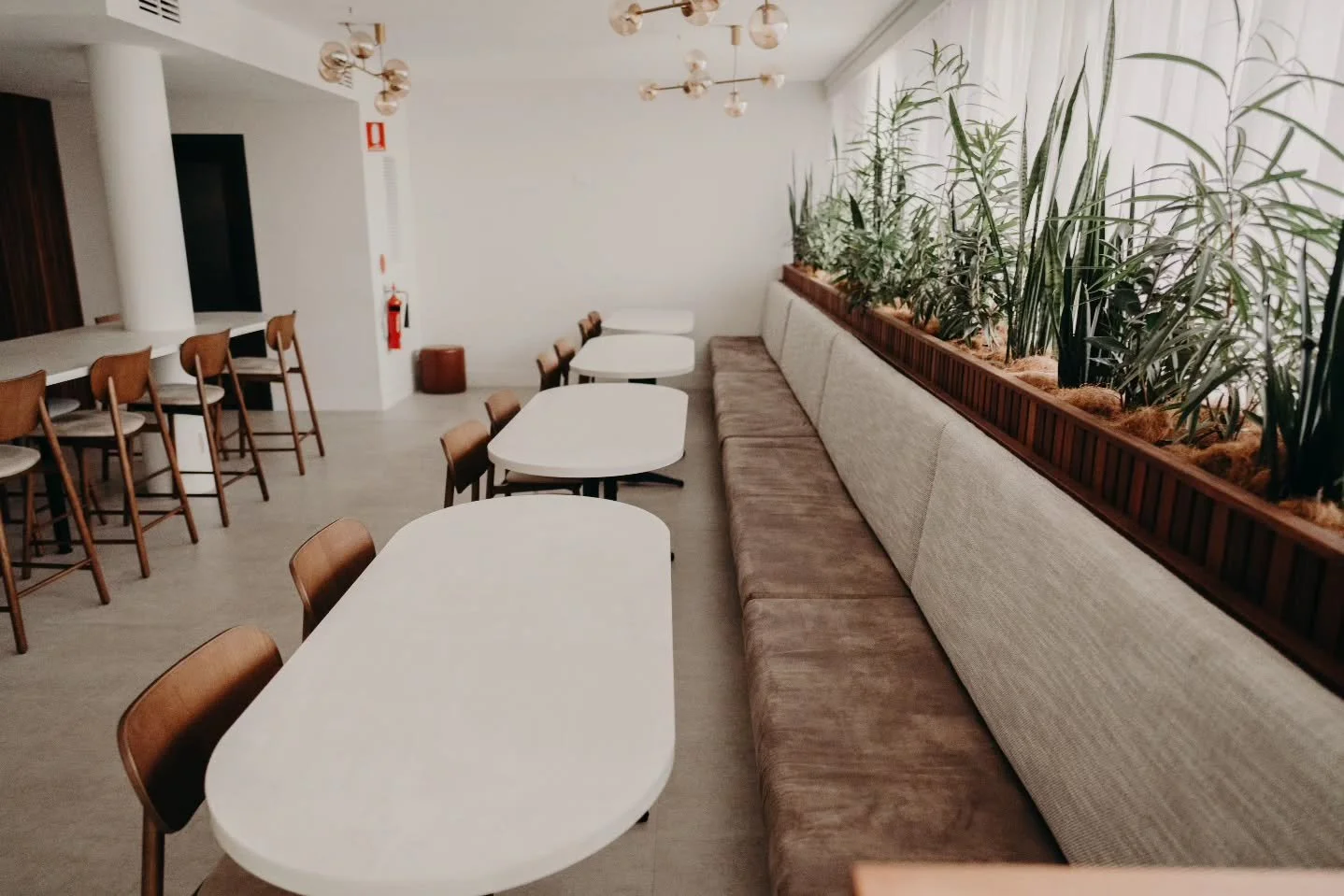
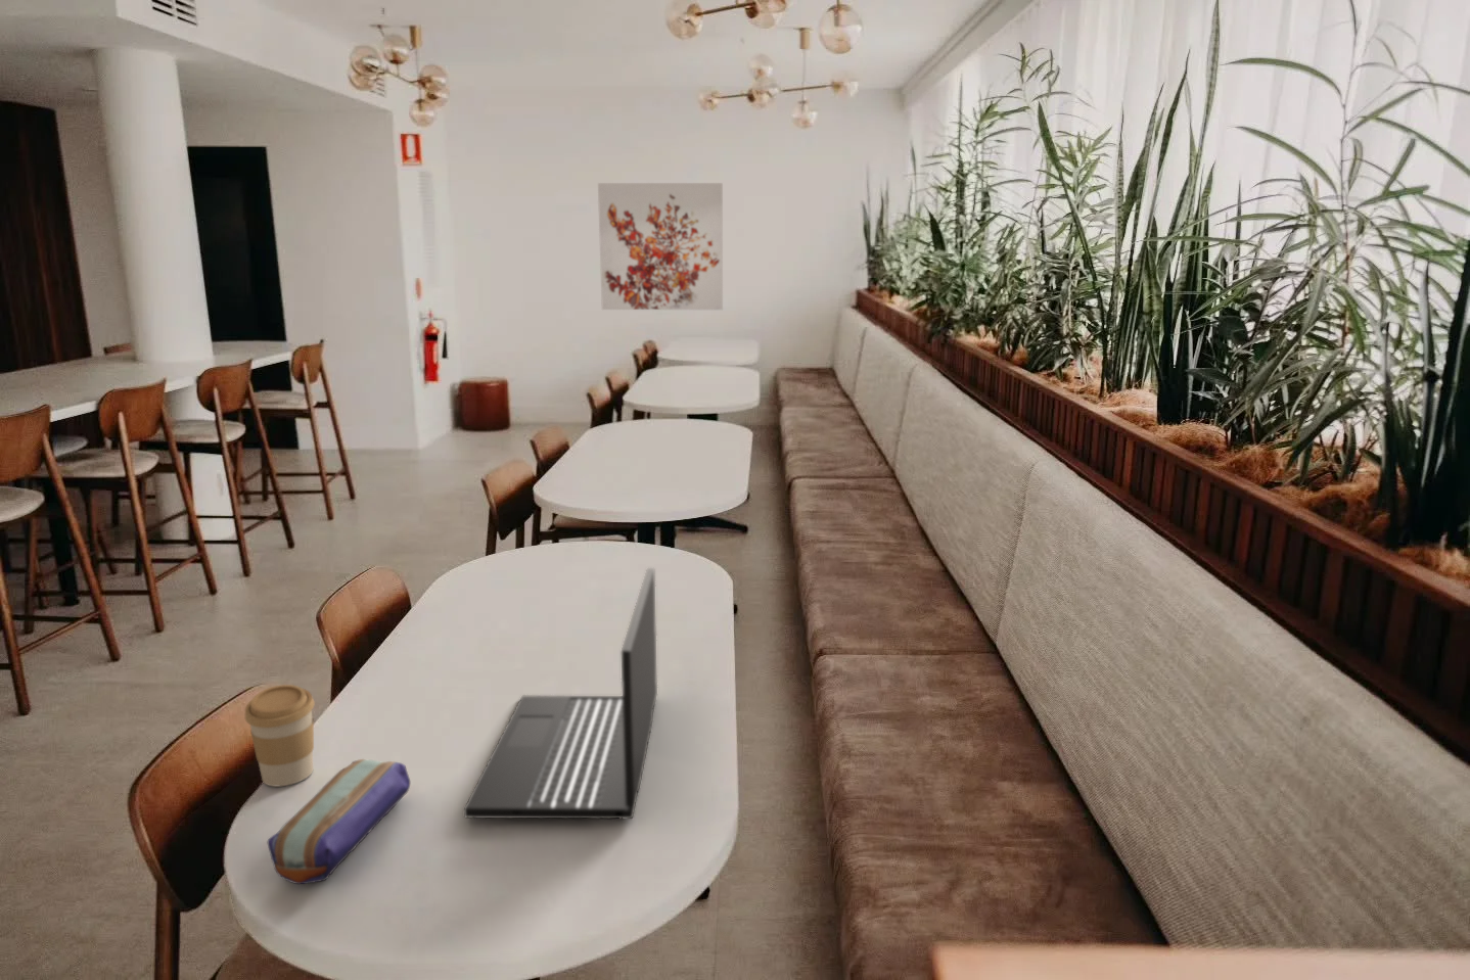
+ laptop [463,568,658,819]
+ wall art [597,182,724,311]
+ coffee cup [244,684,316,786]
+ pencil case [267,758,411,885]
